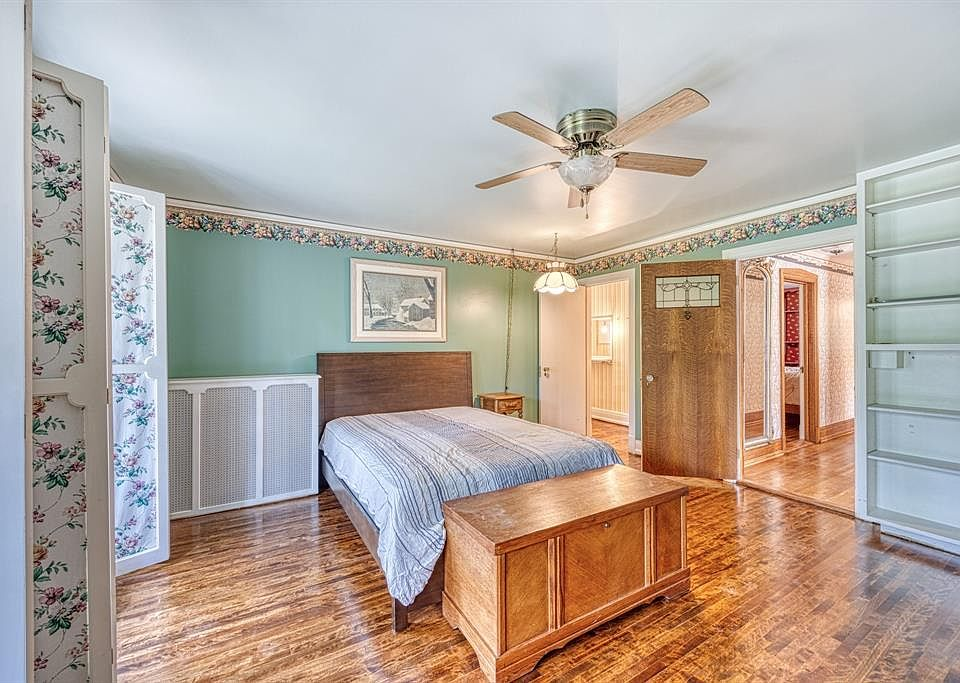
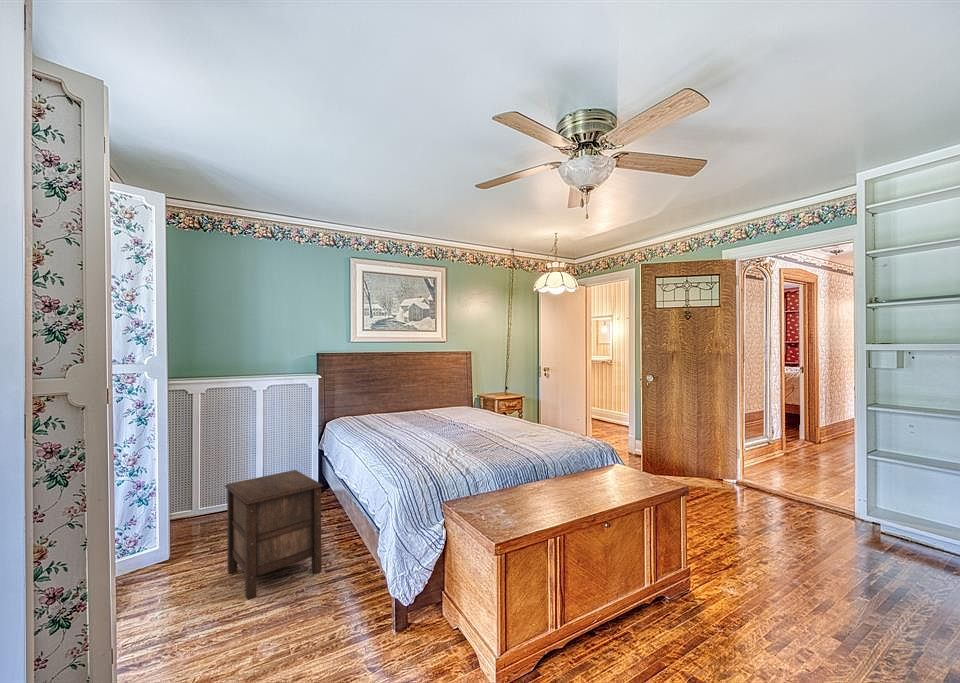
+ nightstand [224,469,324,601]
